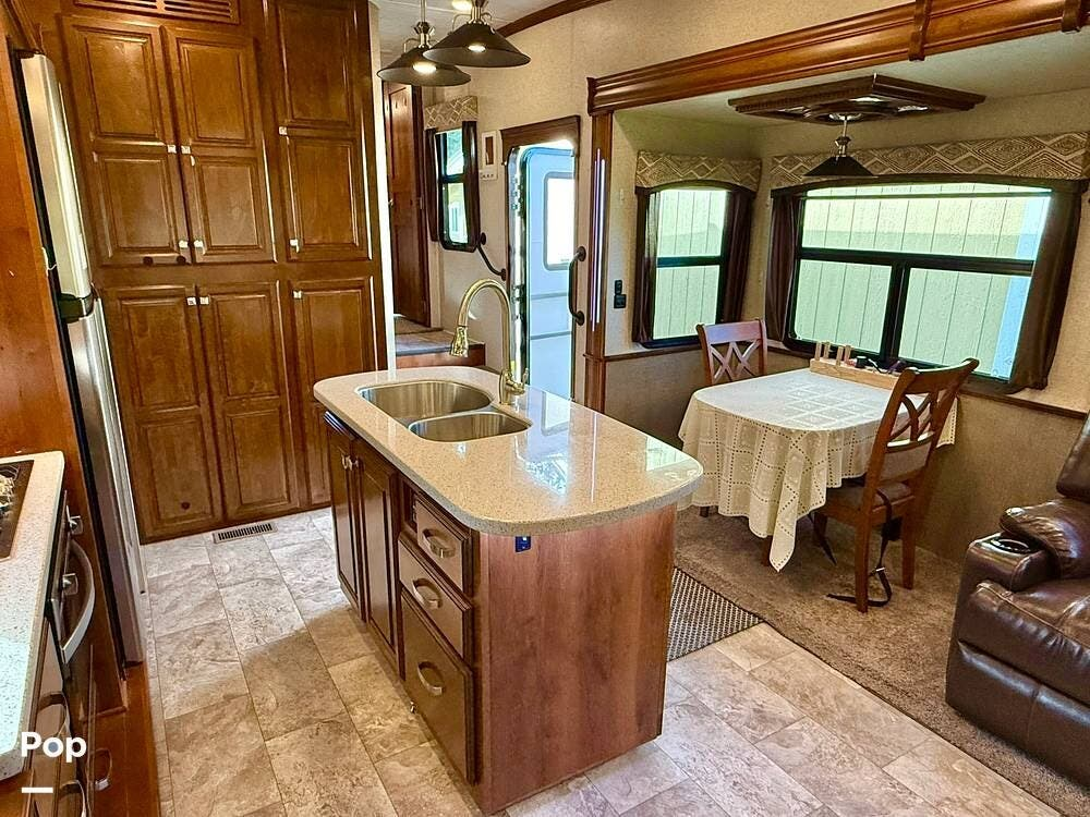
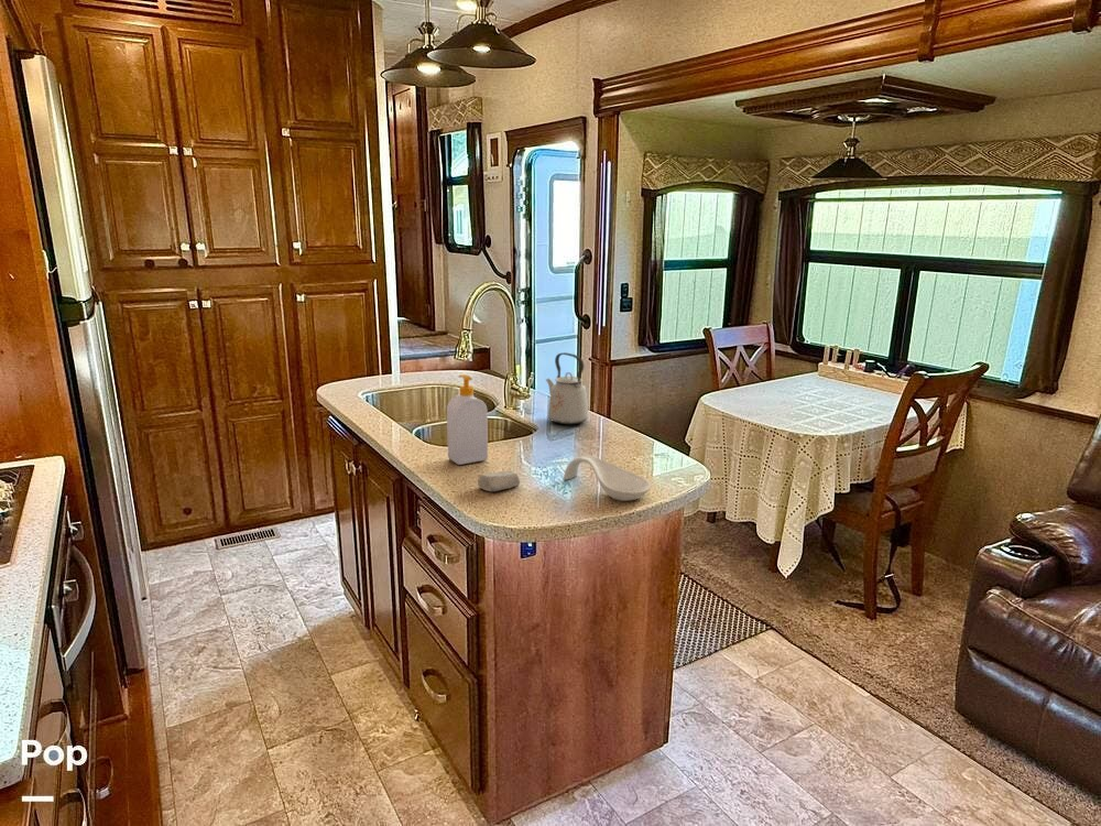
+ soap bottle [446,373,489,466]
+ kettle [545,351,589,425]
+ soap bar [477,469,521,492]
+ spoon rest [563,455,652,502]
